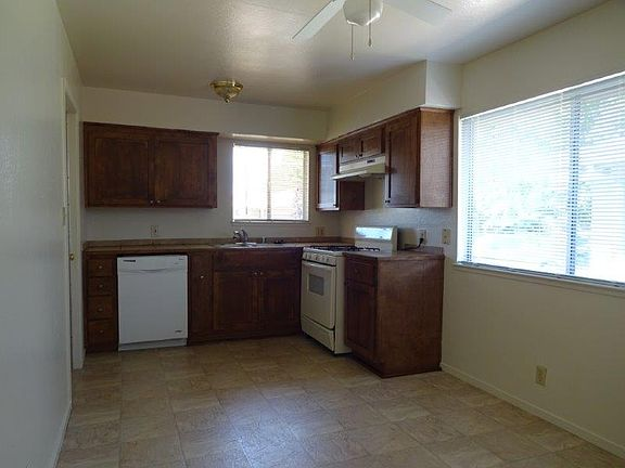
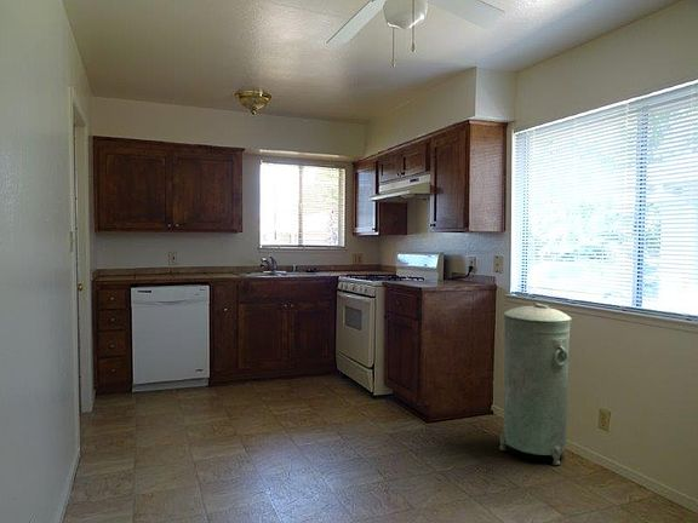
+ trash can [498,301,573,466]
